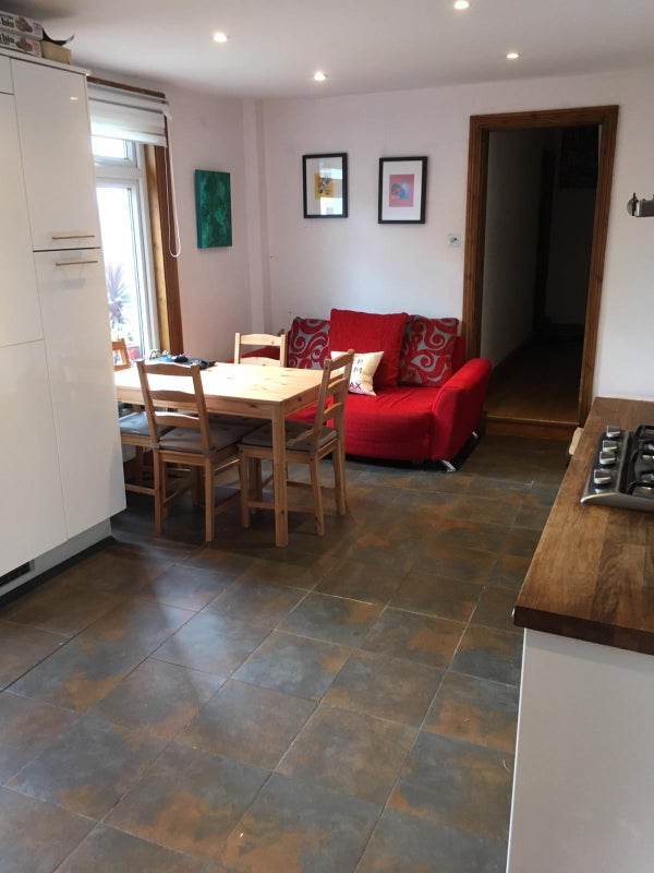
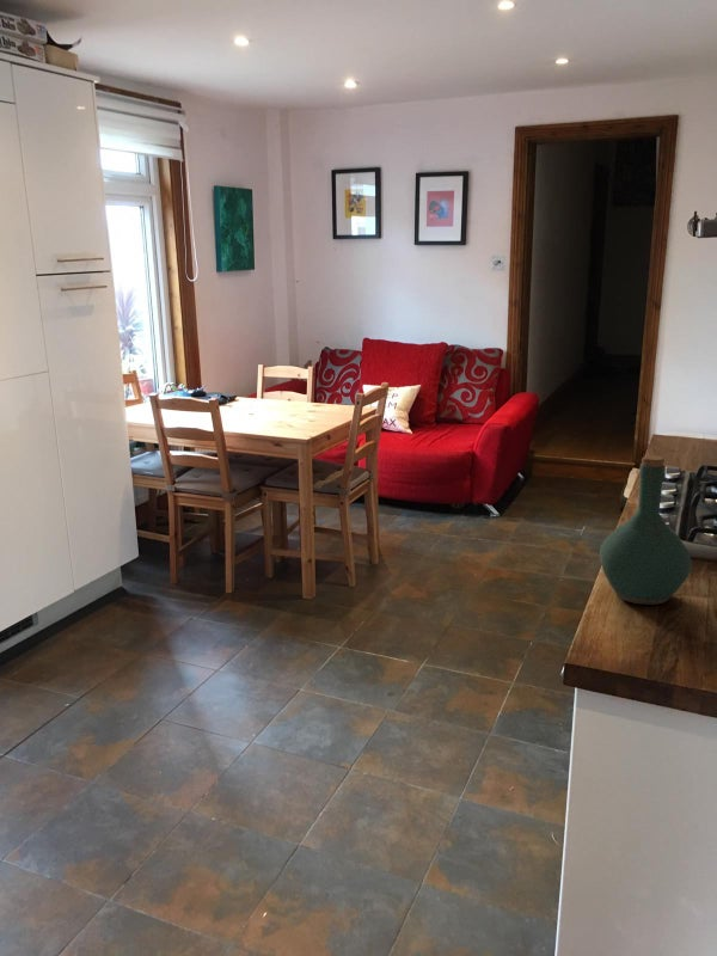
+ bottle [599,454,693,606]
